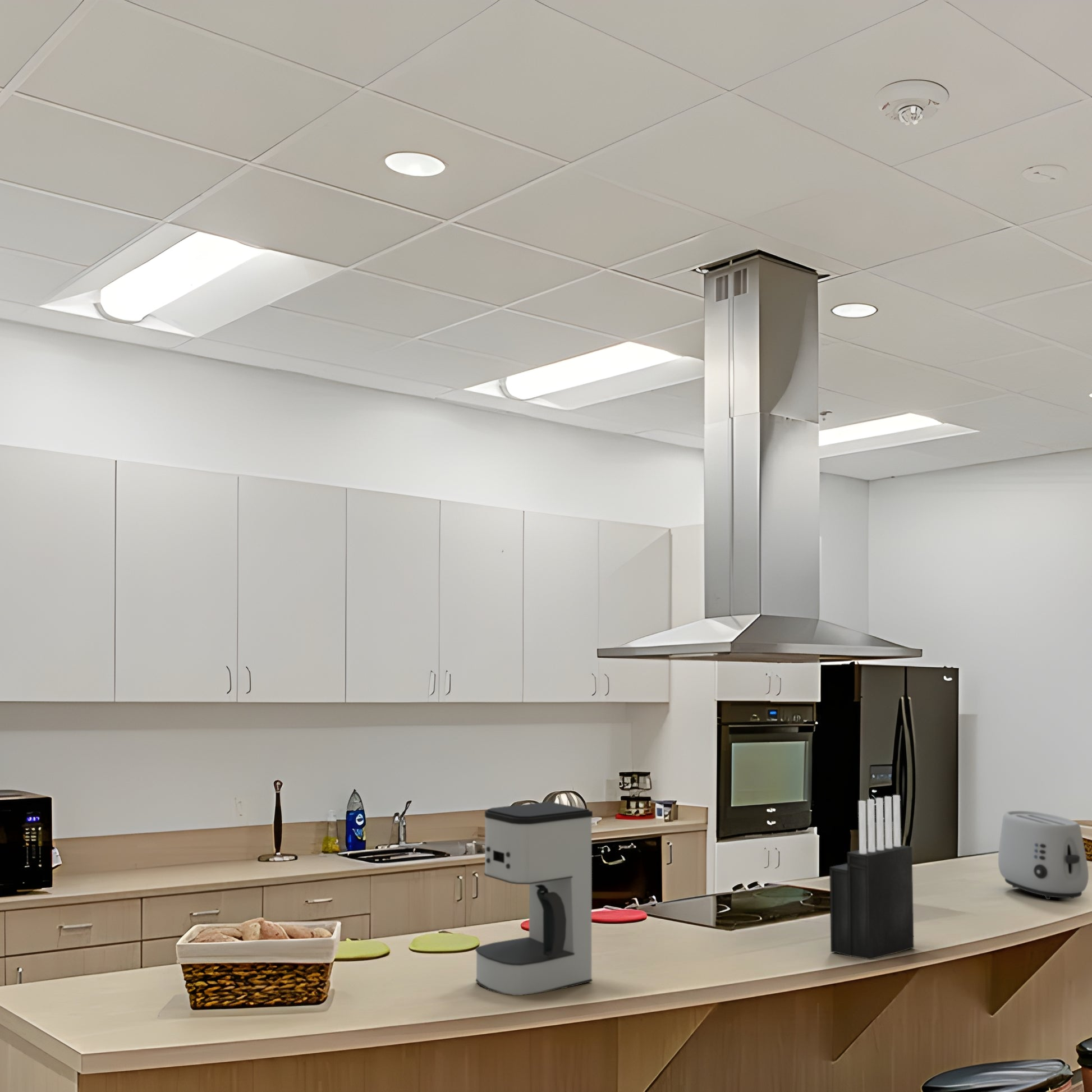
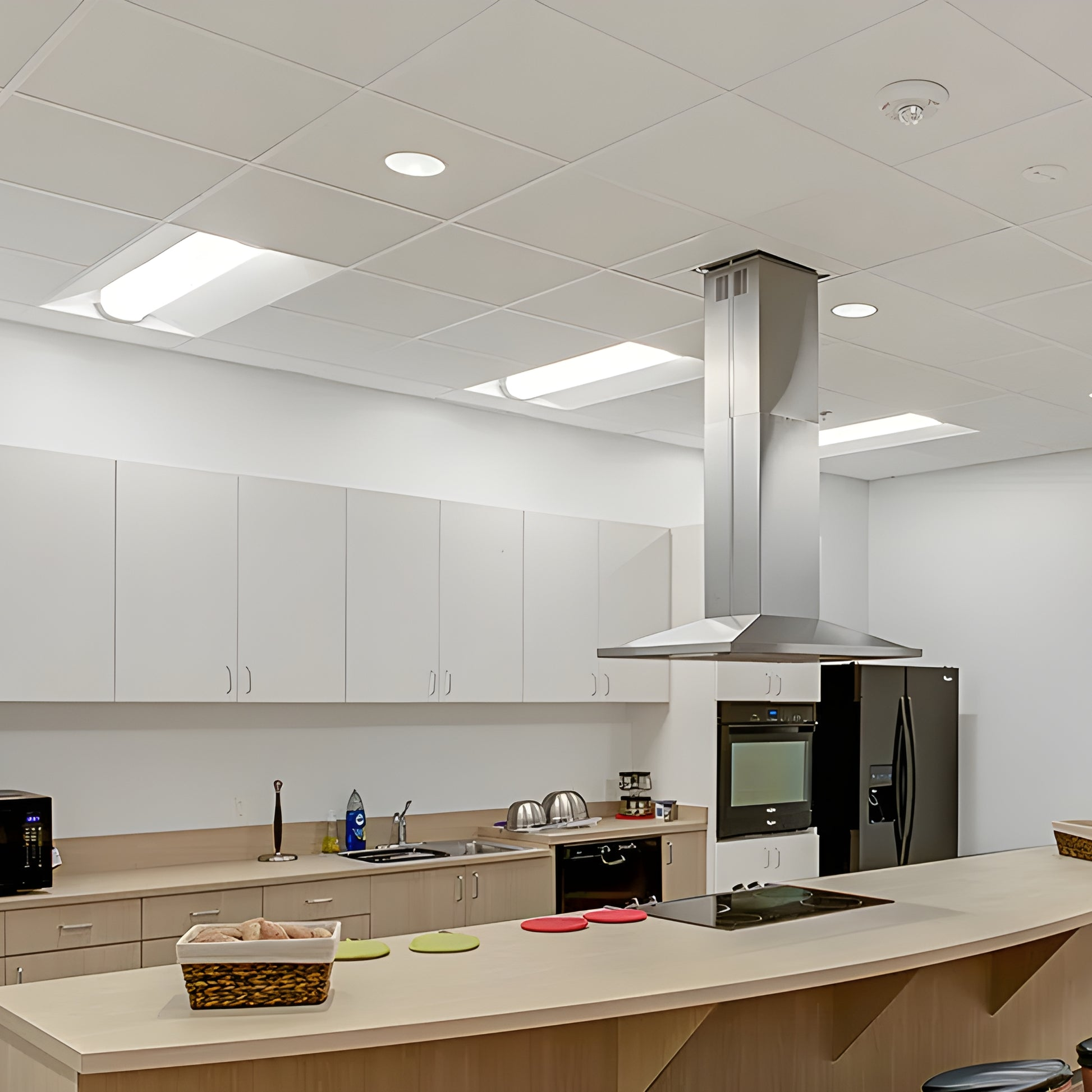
- knife block [829,795,915,960]
- toaster [998,810,1089,900]
- coffee maker [475,801,593,996]
